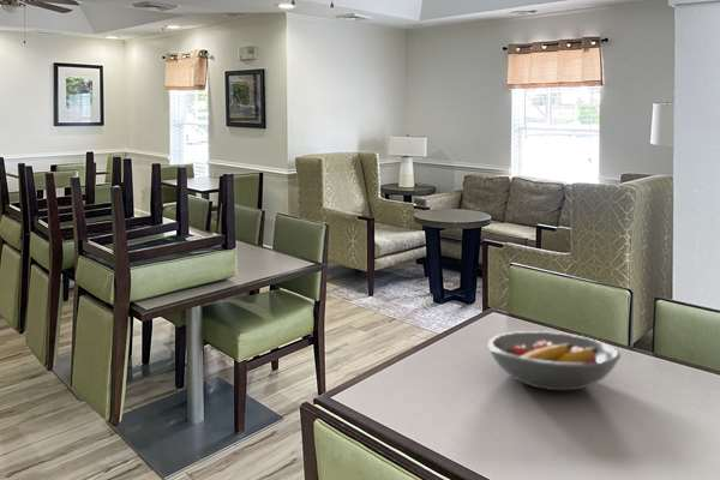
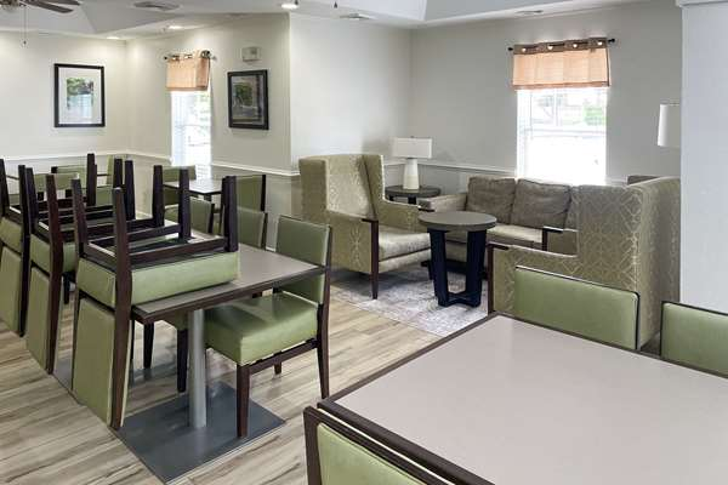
- fruit bowl [486,330,622,391]
